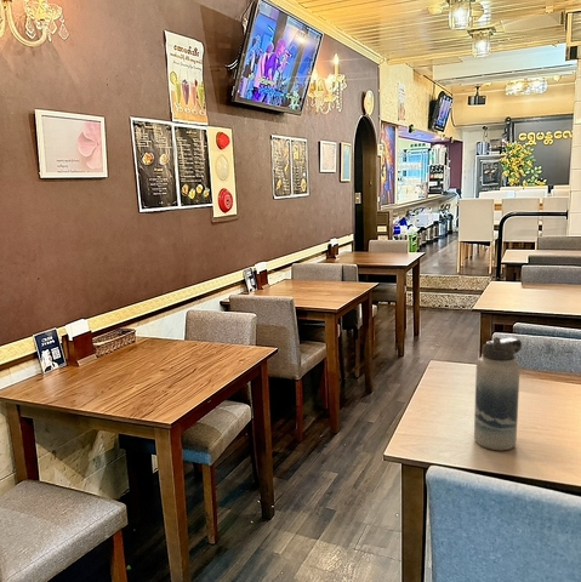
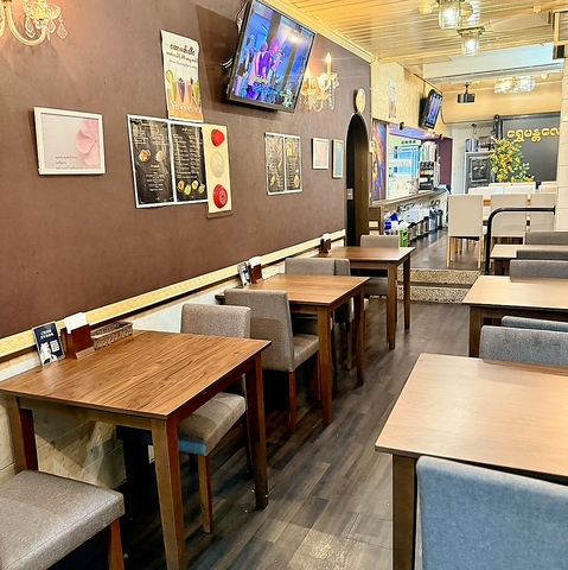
- water bottle [473,336,523,451]
